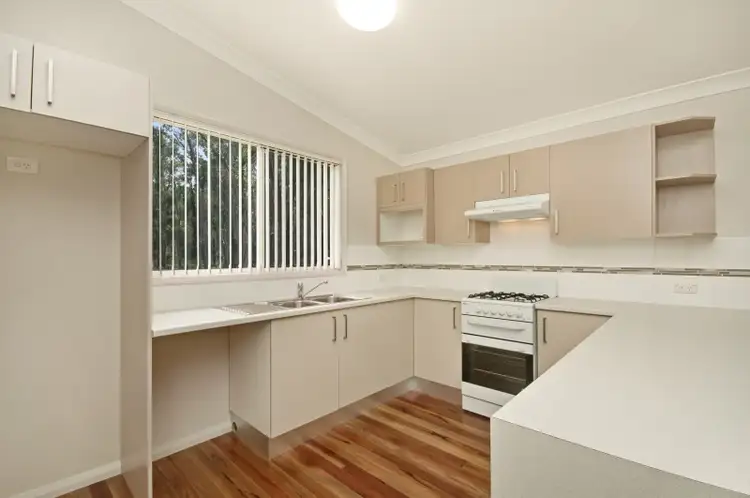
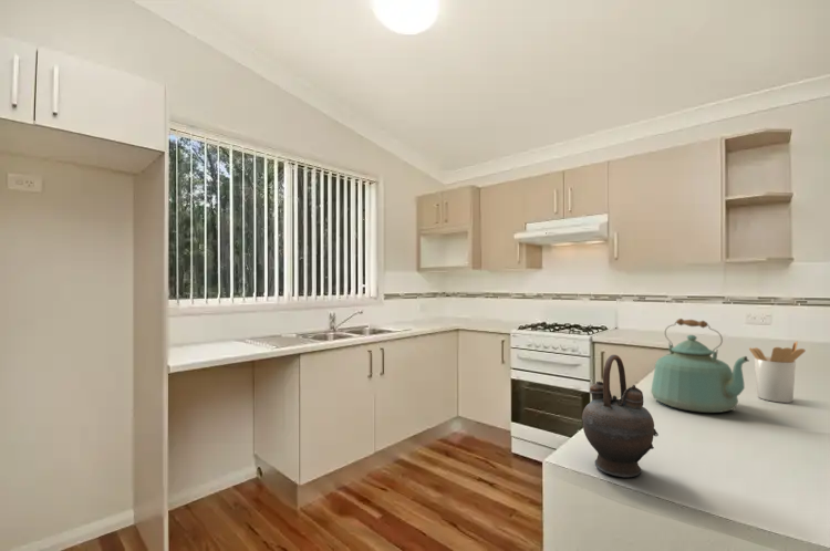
+ kettle [650,318,750,414]
+ teapot [581,354,660,478]
+ utensil holder [748,341,807,404]
